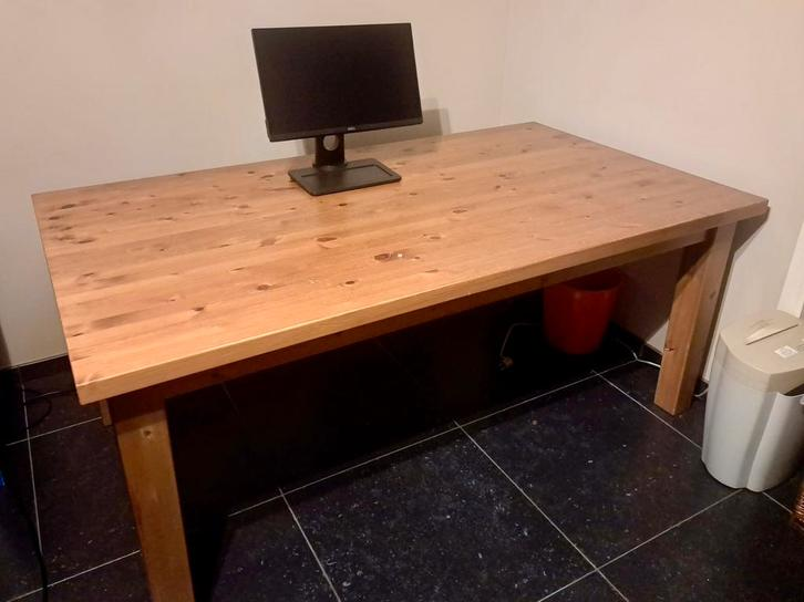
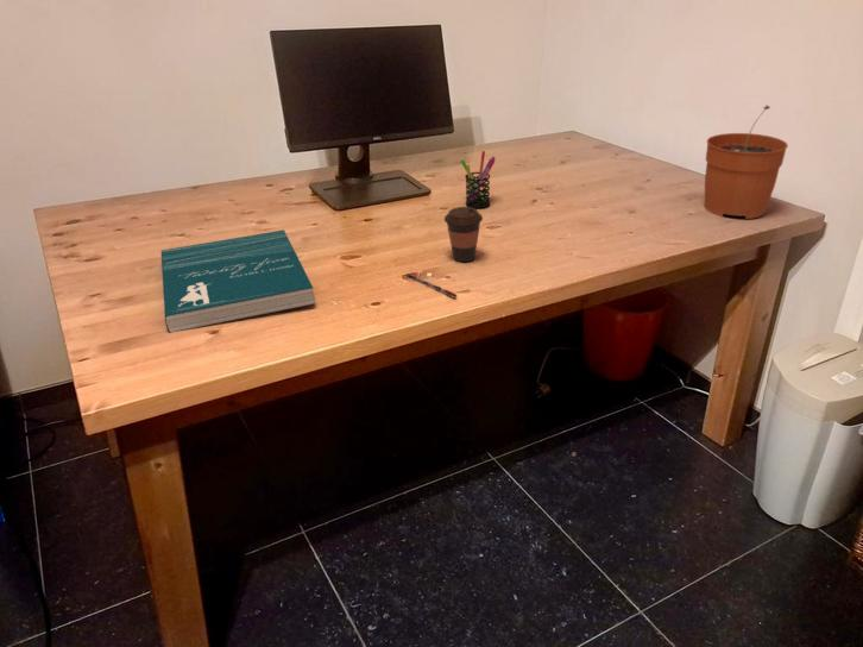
+ coffee cup [443,206,484,263]
+ pen holder [460,150,496,209]
+ book [160,228,316,333]
+ plant pot [704,103,789,220]
+ pen [405,272,458,299]
